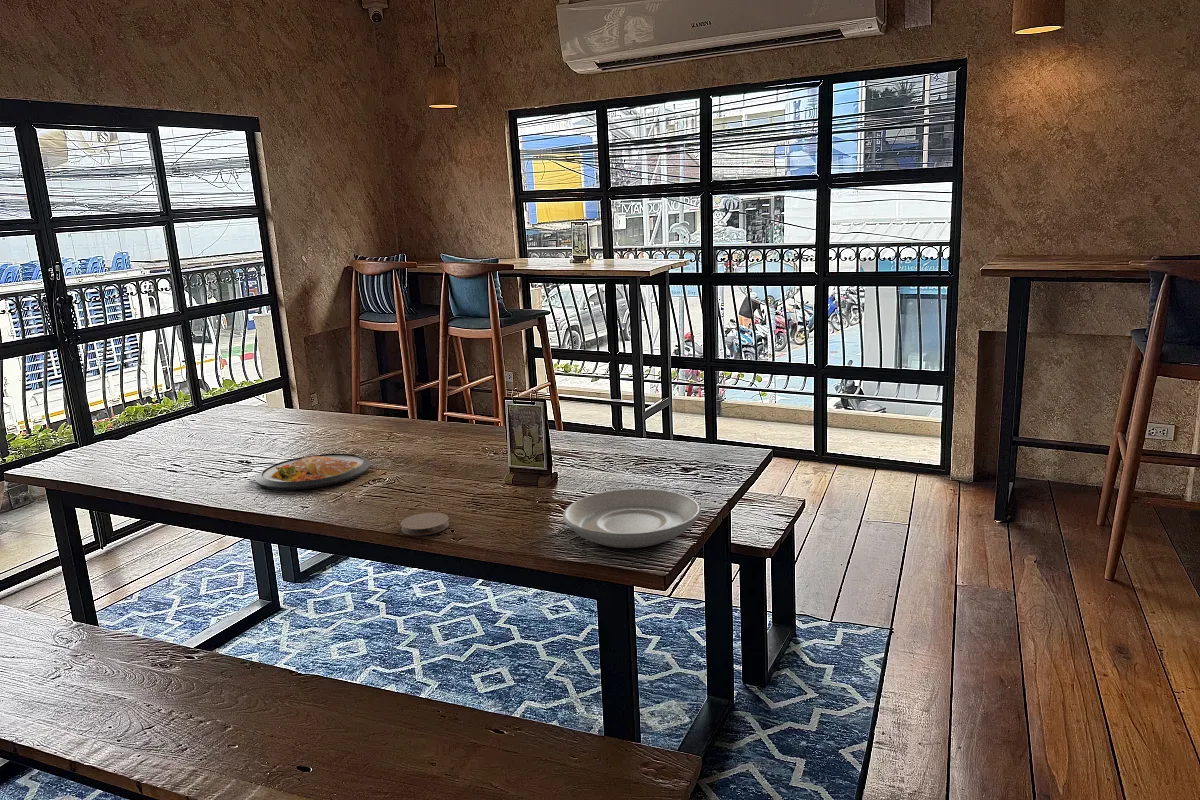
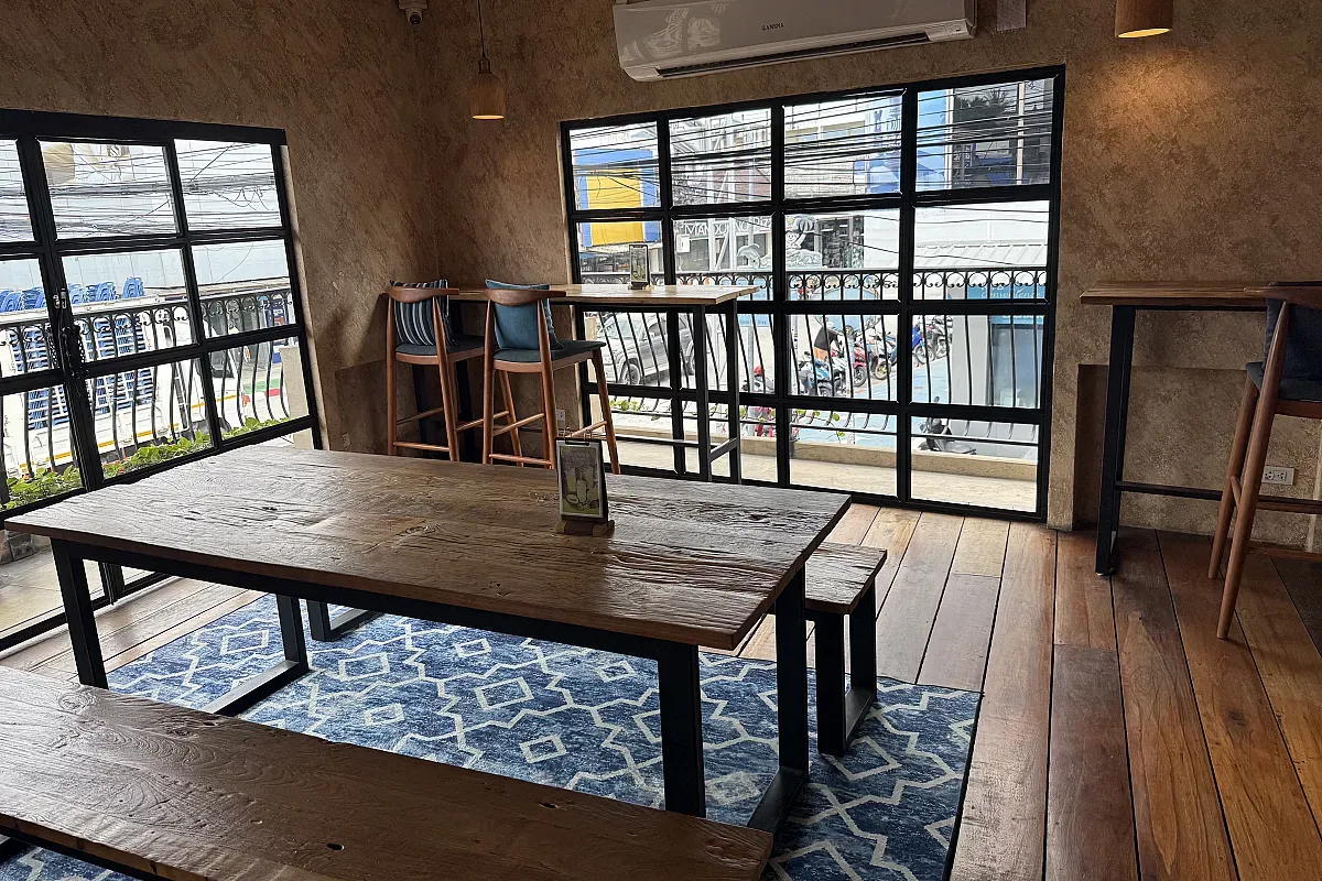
- plate [562,488,702,549]
- coaster [400,512,450,537]
- dish [254,453,371,491]
